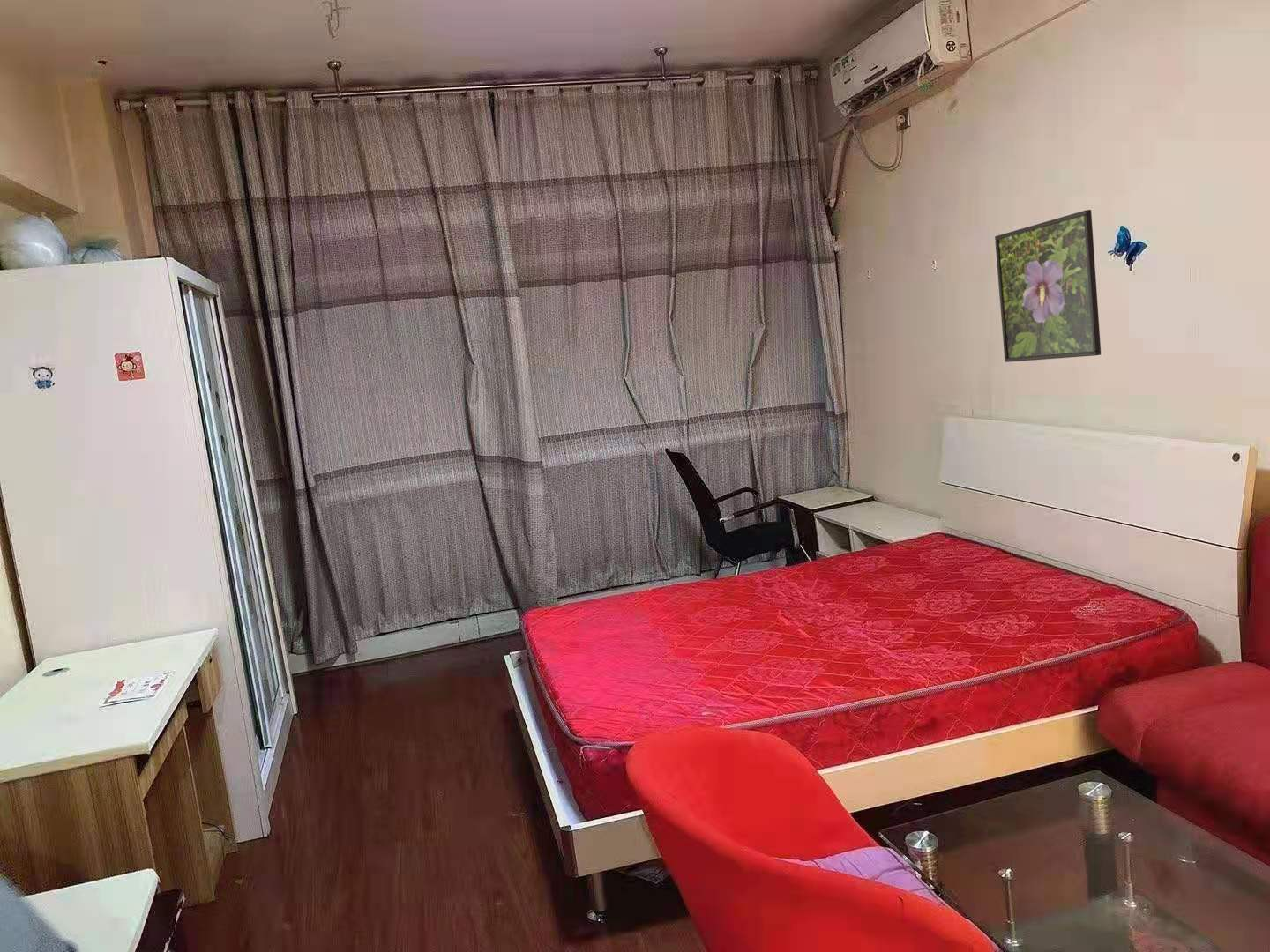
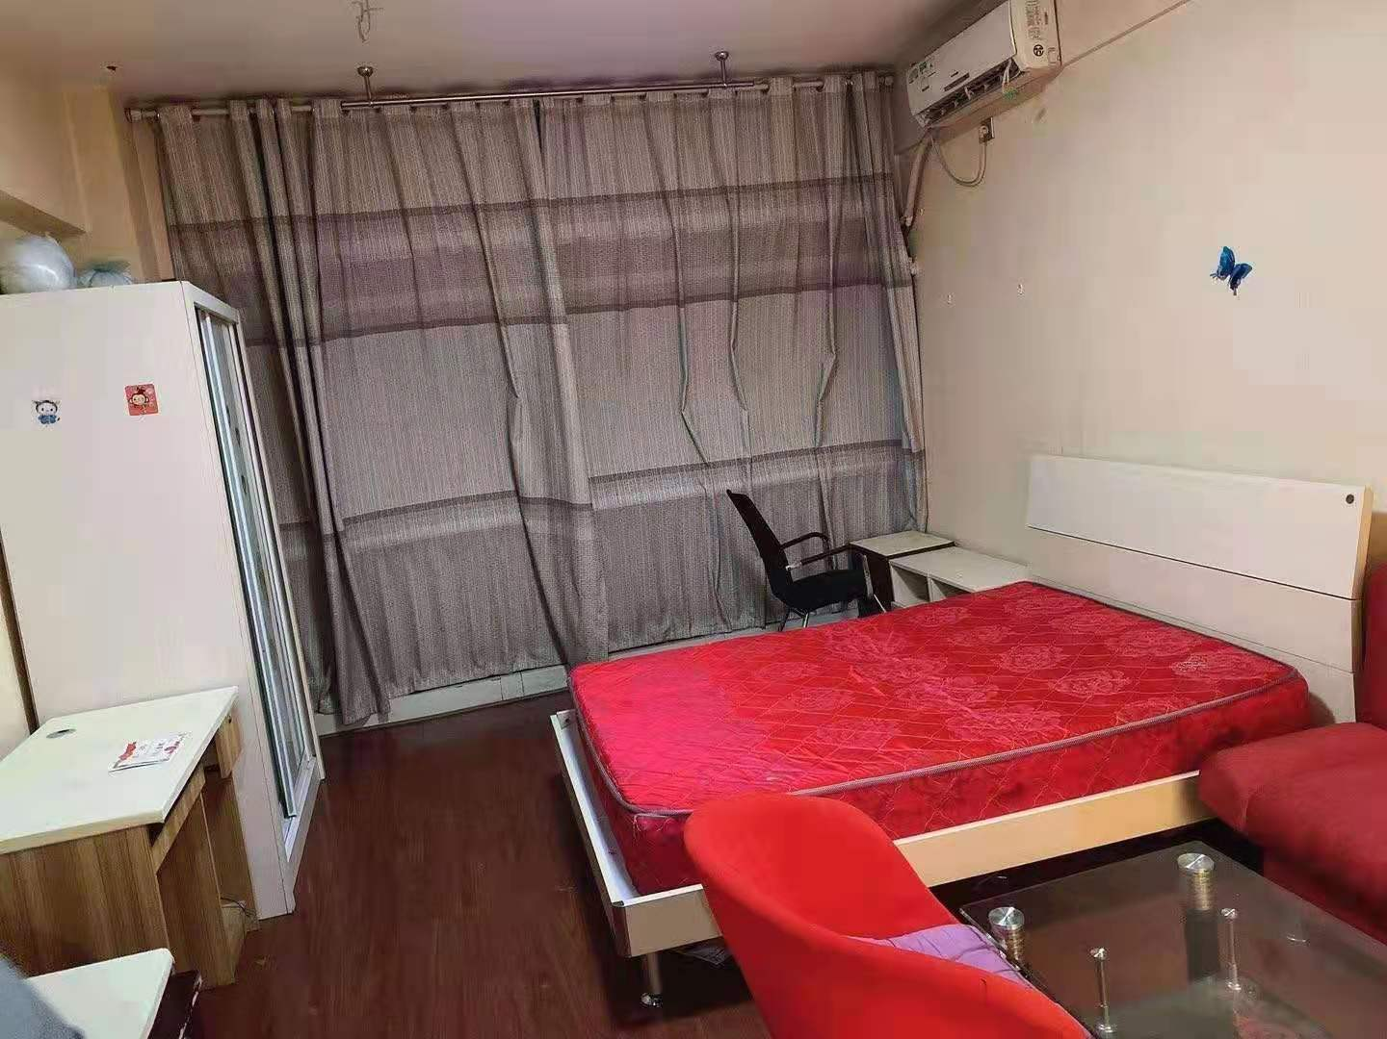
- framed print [994,209,1102,363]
